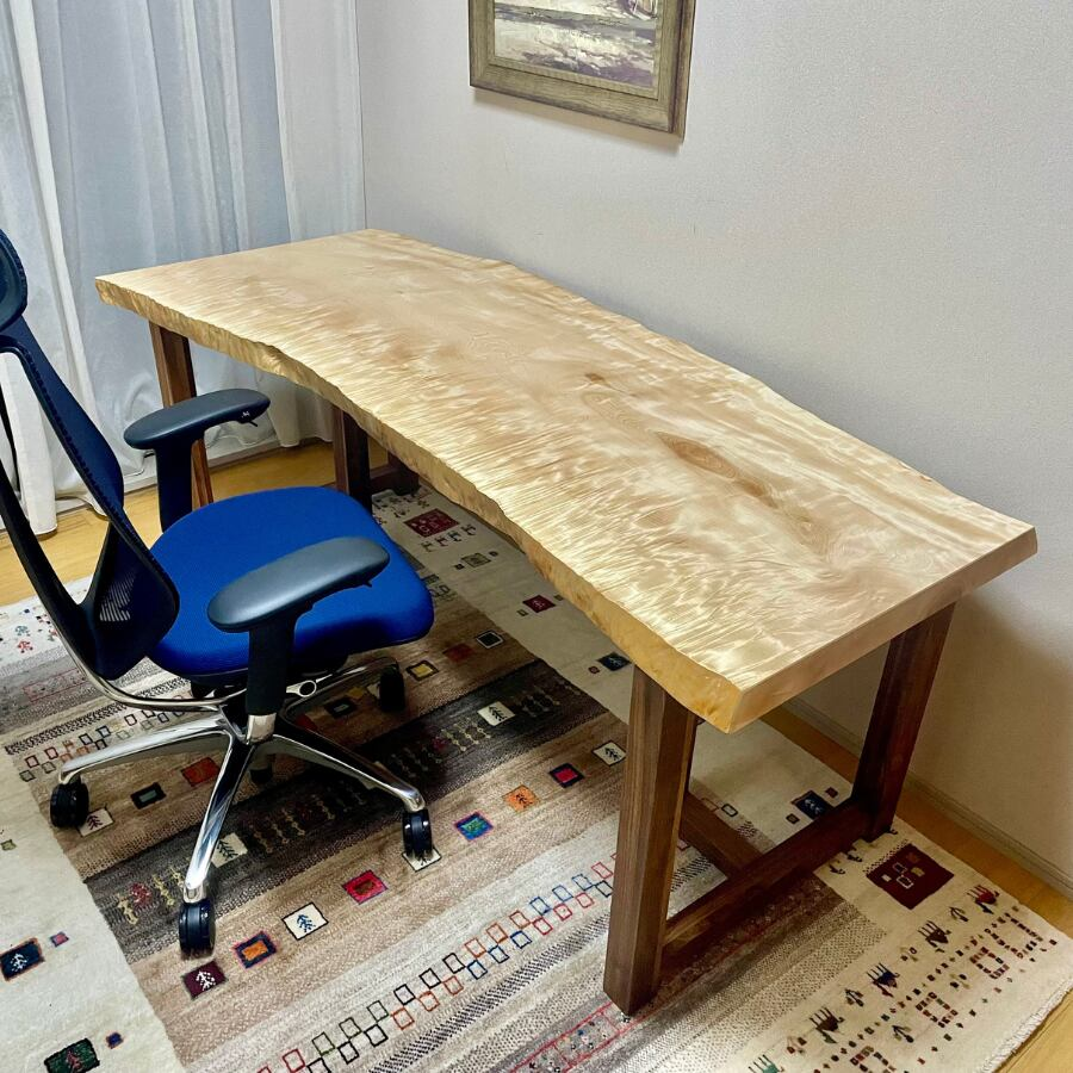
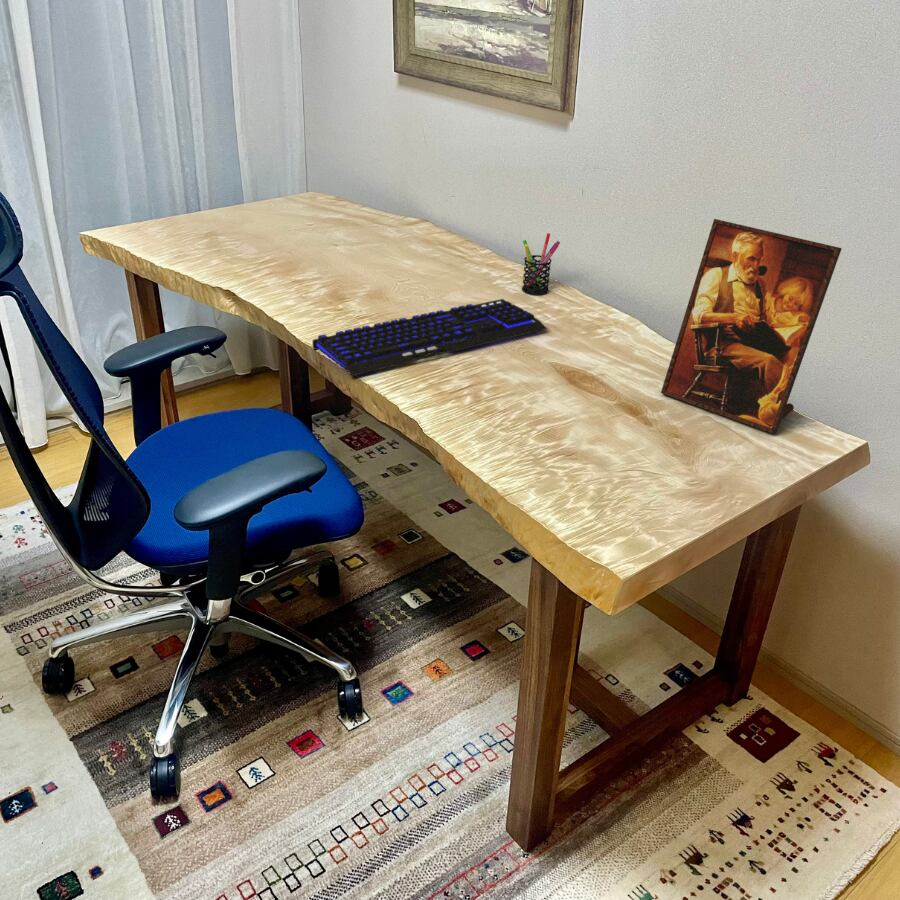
+ picture frame [660,218,843,435]
+ keyboard [311,298,548,377]
+ pen holder [521,232,561,296]
